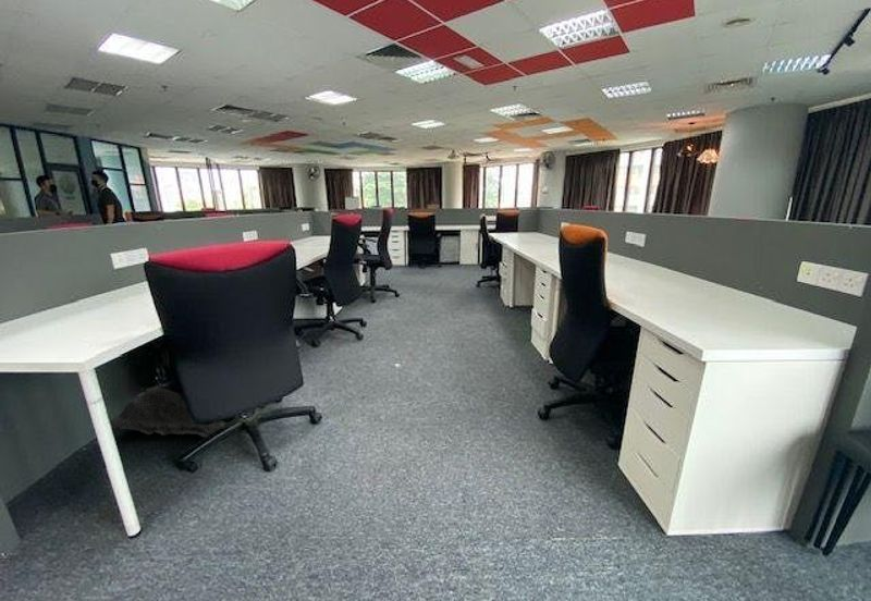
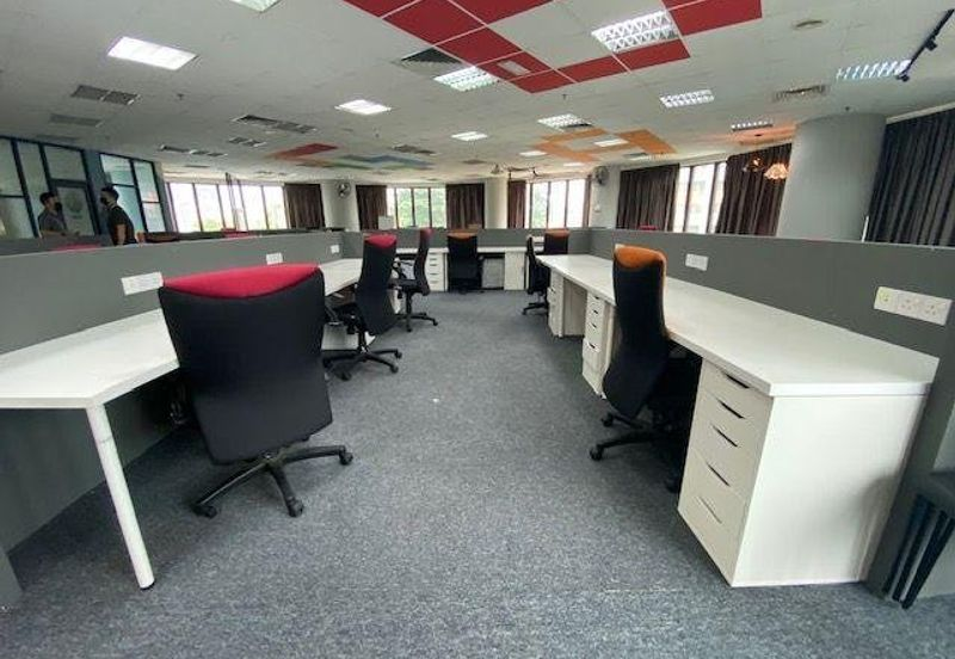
- buddha head [109,384,226,439]
